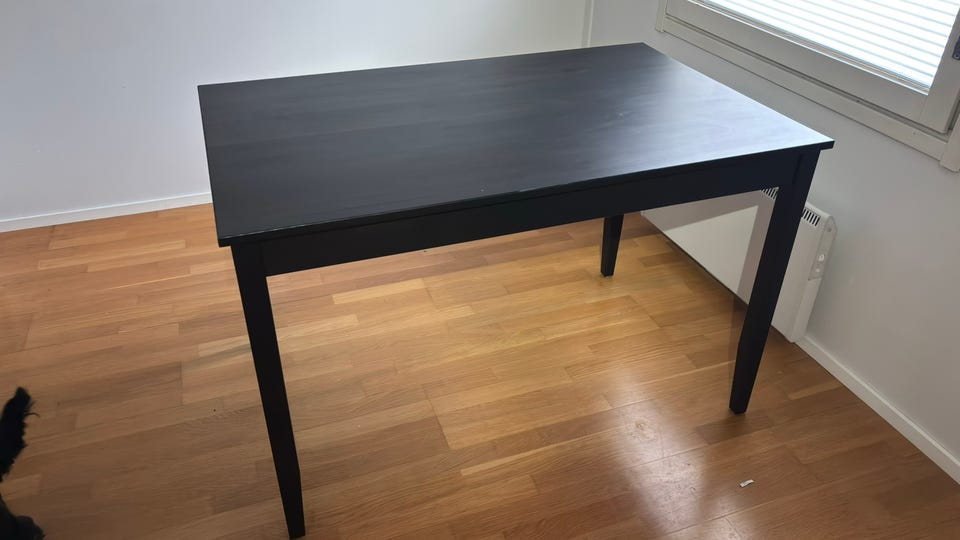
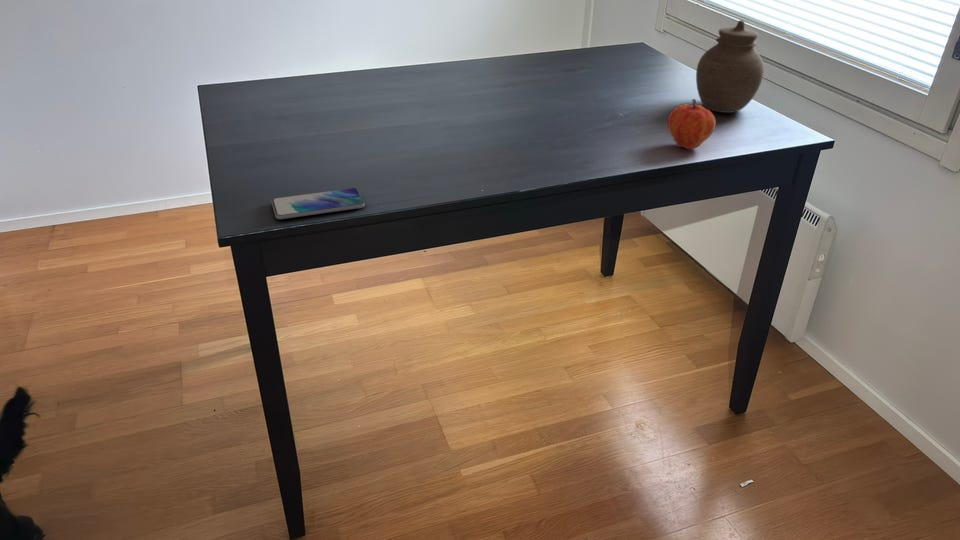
+ jar [695,19,765,114]
+ smartphone [271,187,366,220]
+ fruit [667,98,717,151]
